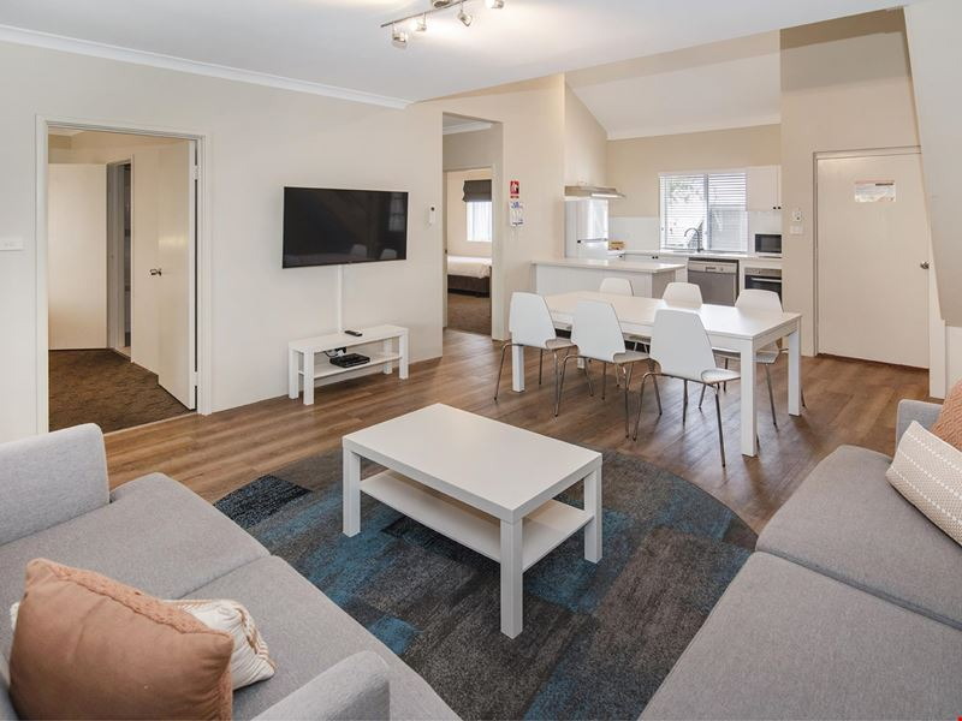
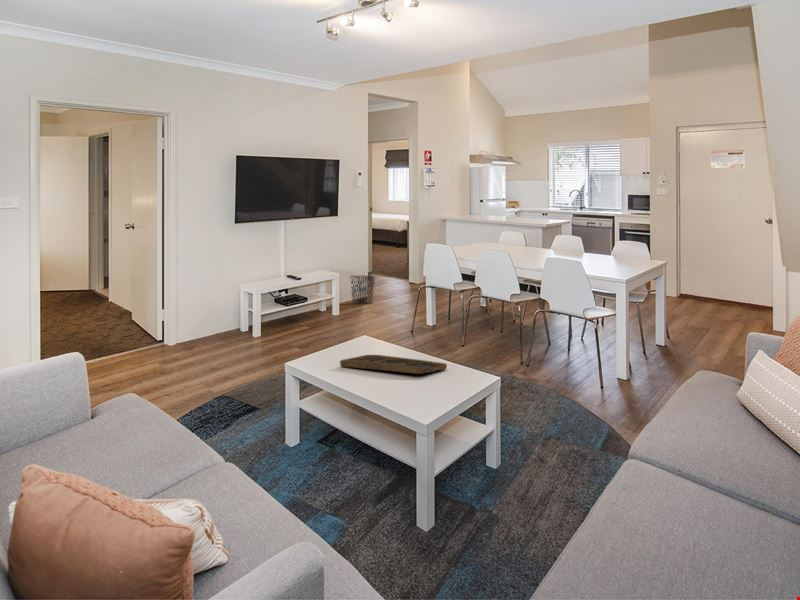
+ waste bin [349,275,376,305]
+ decorative tray [339,354,448,375]
